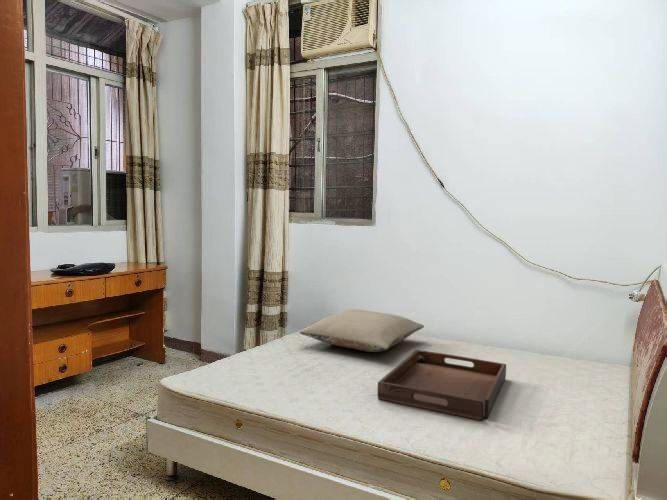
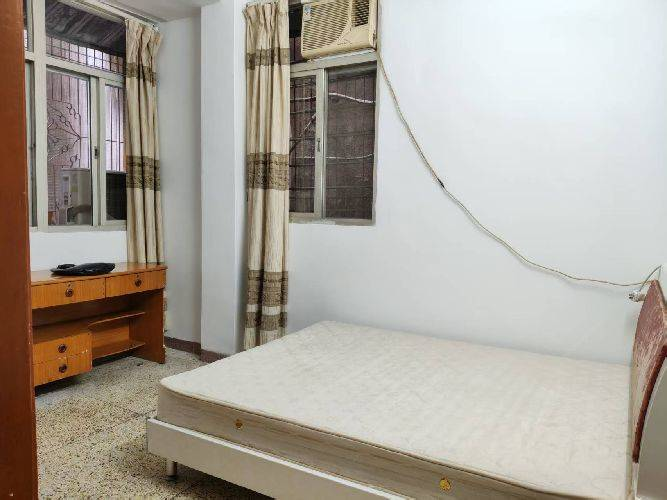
- serving tray [377,349,507,421]
- pillow [298,308,425,353]
